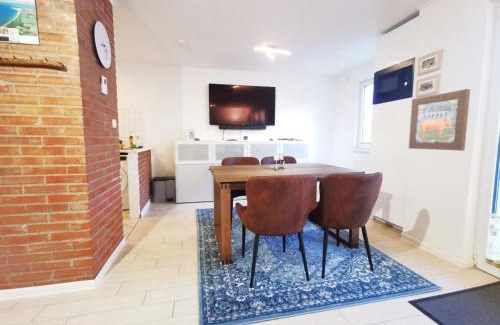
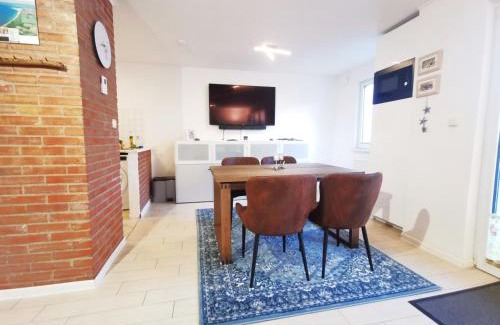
- wall art [408,88,471,152]
